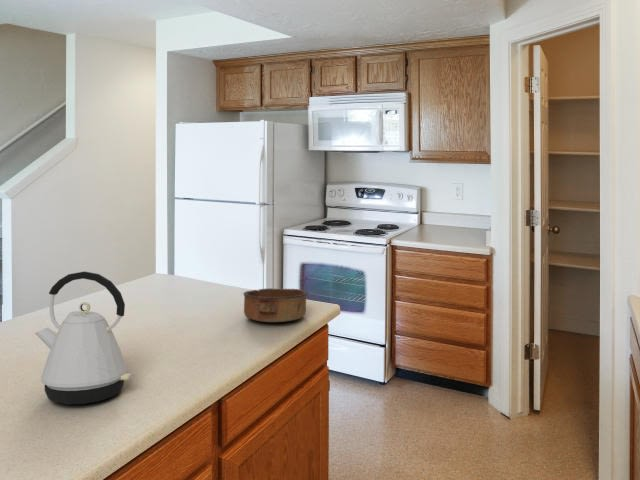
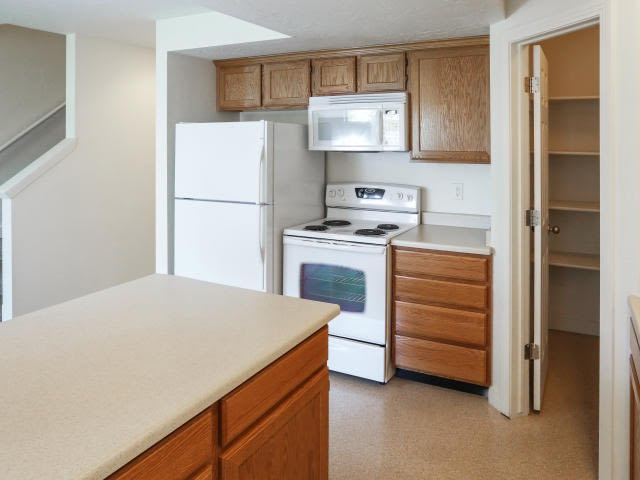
- bowl [242,287,308,323]
- kettle [34,271,133,405]
